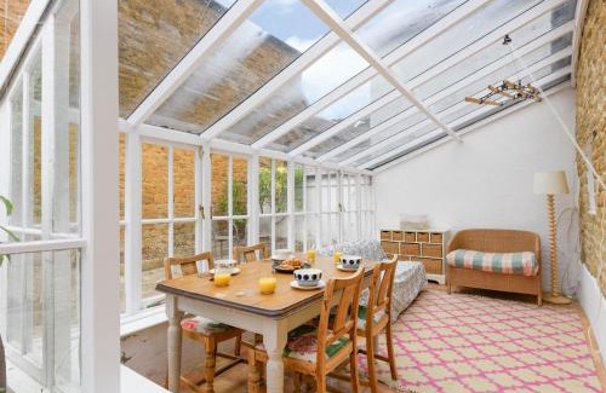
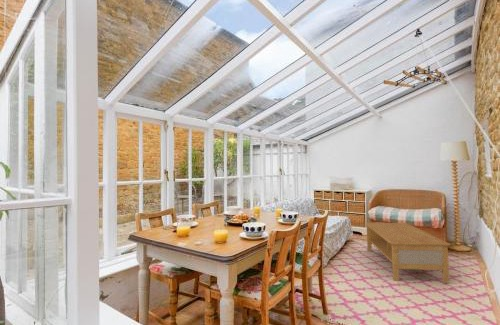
+ coffee table [364,222,452,284]
